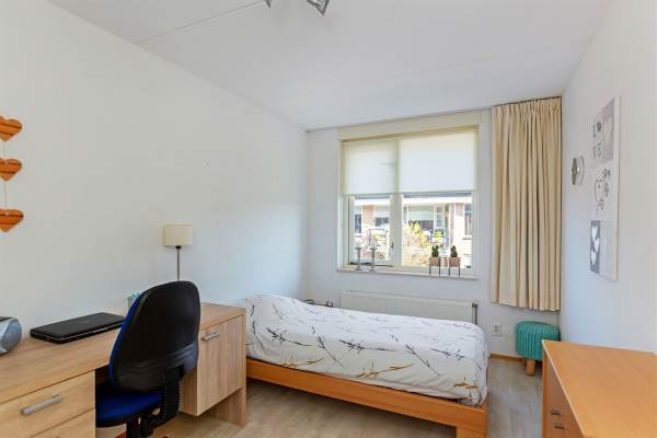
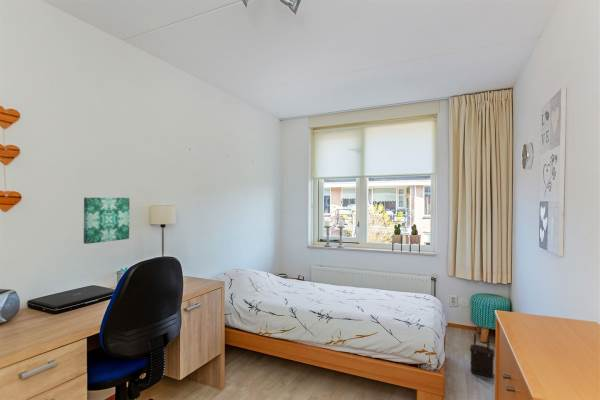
+ wall art [83,197,130,245]
+ satchel [469,332,495,379]
